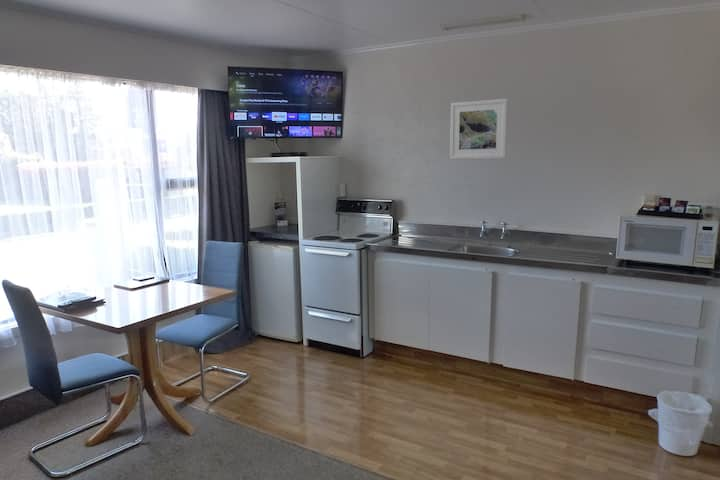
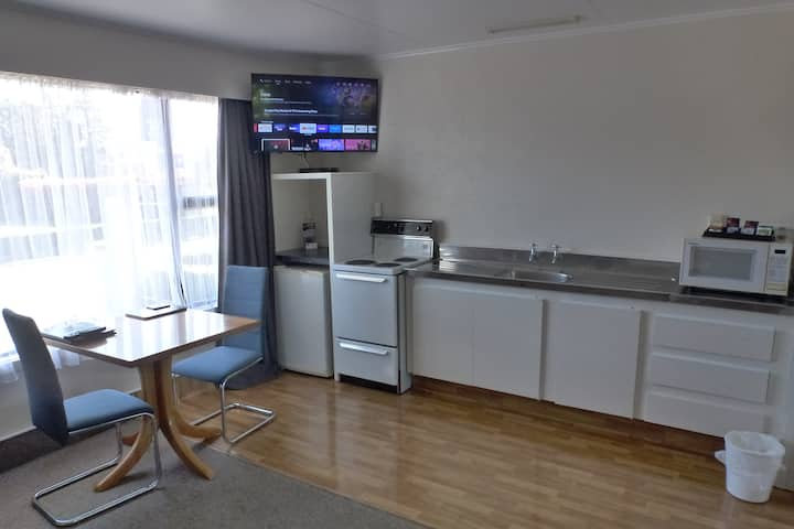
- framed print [449,98,509,160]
